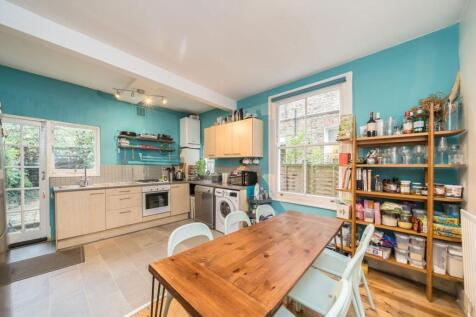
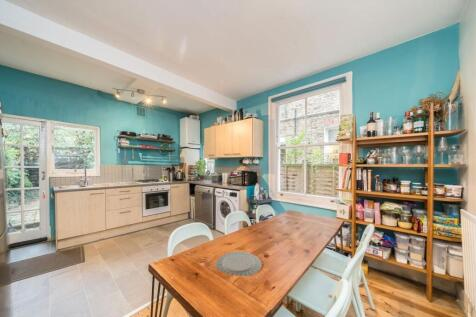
+ chinaware [214,250,263,277]
